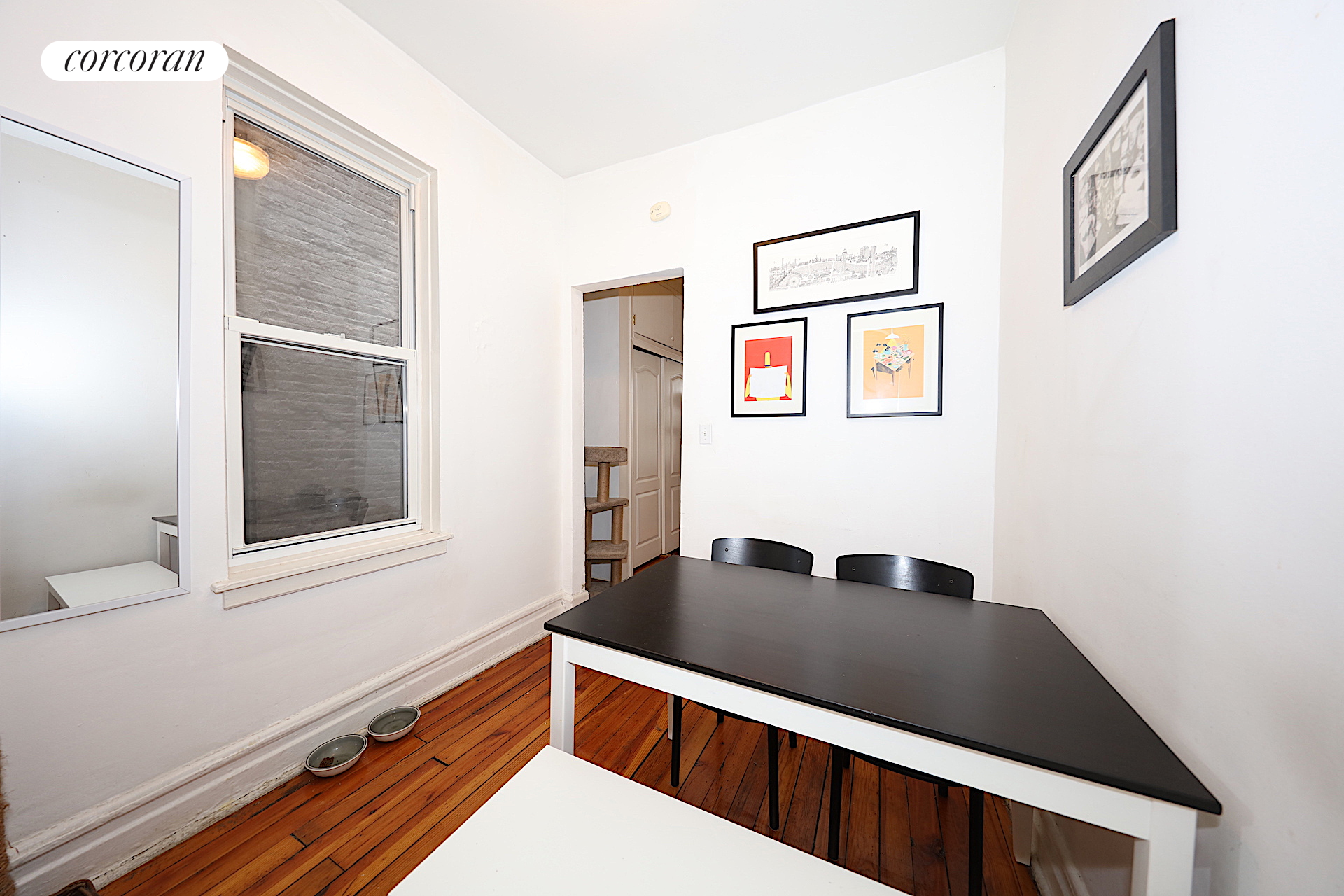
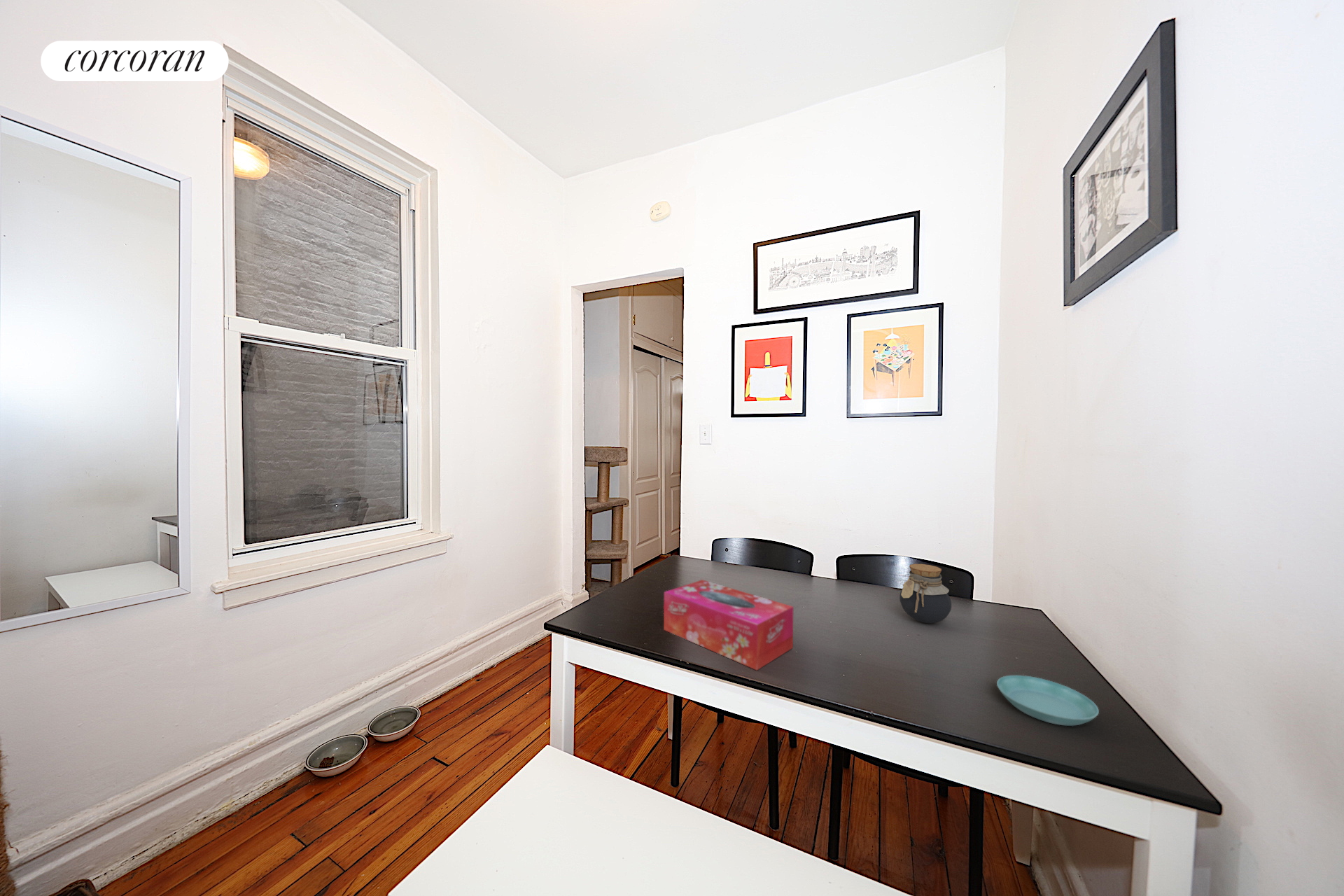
+ saucer [996,675,1100,727]
+ tissue box [663,579,794,671]
+ jar [899,563,952,624]
